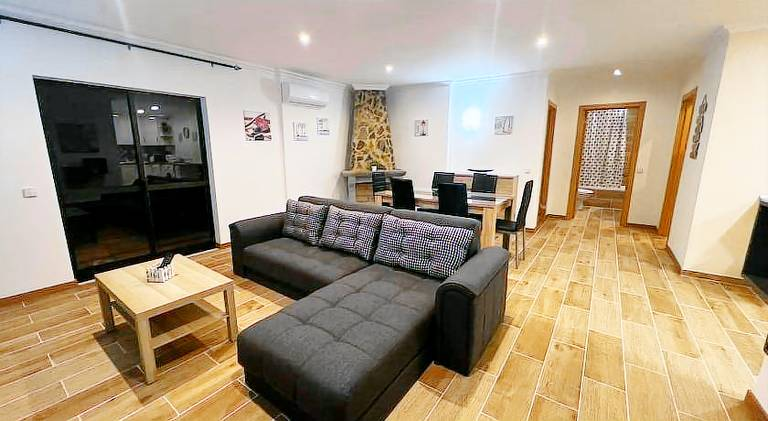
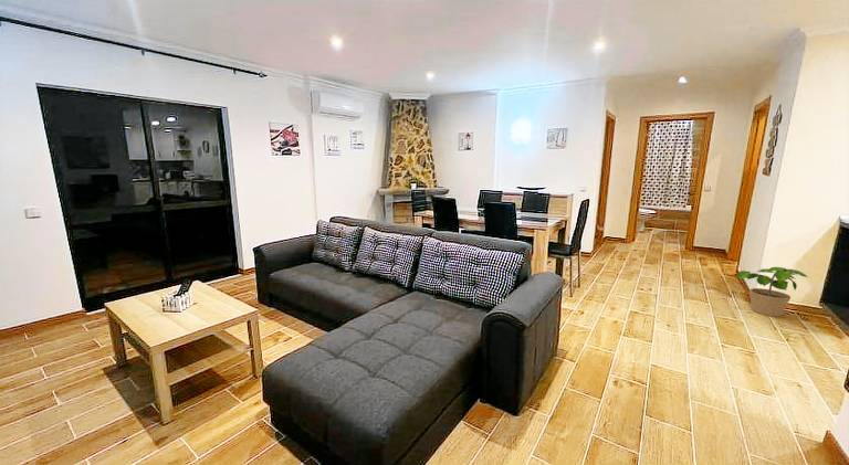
+ potted plant [736,266,809,318]
